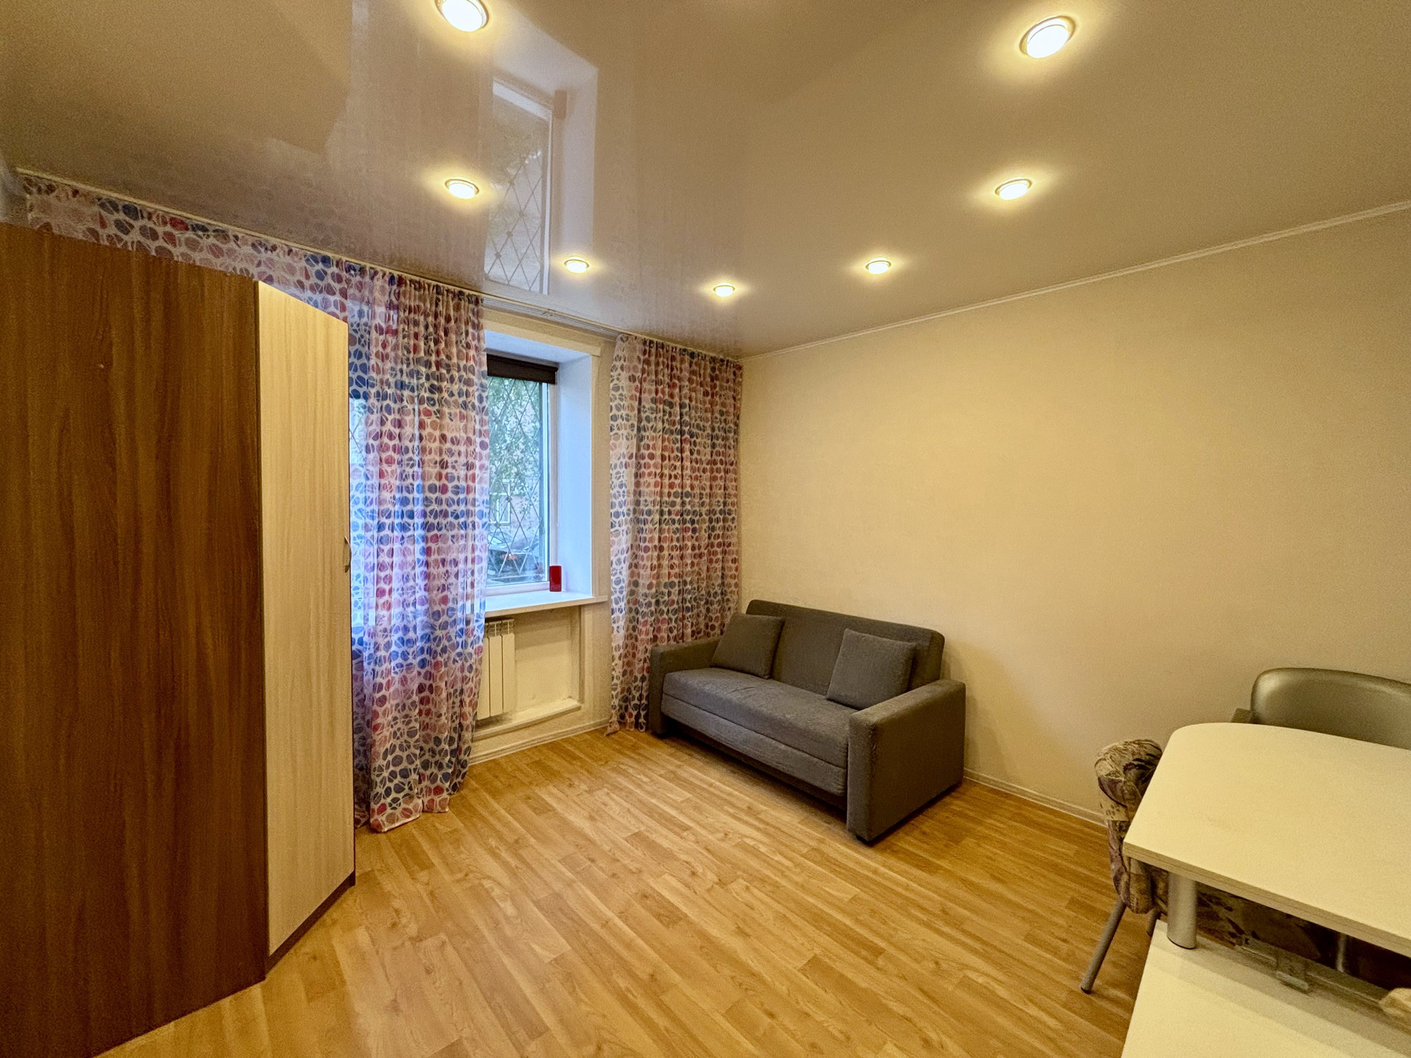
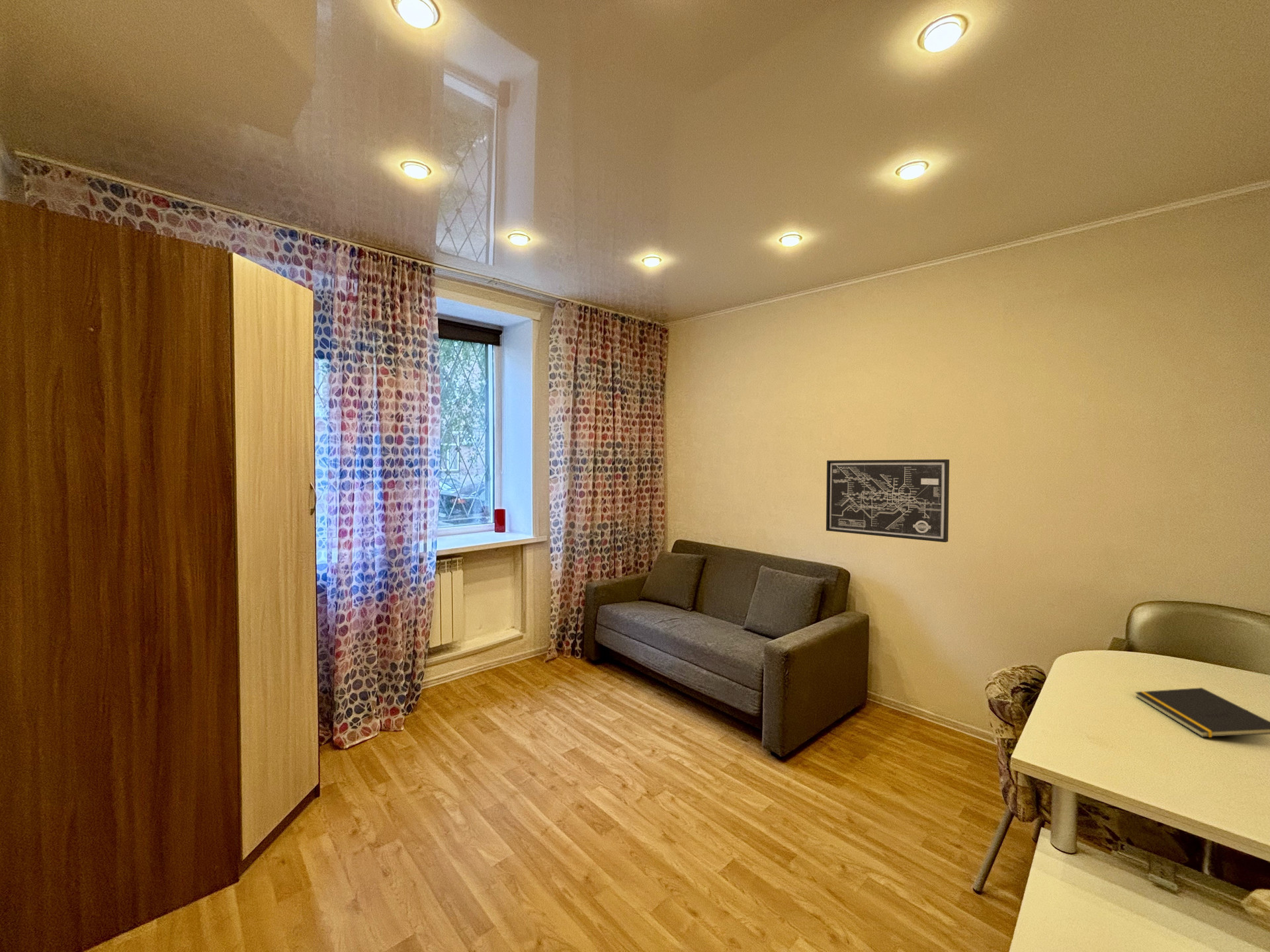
+ wall art [825,459,950,543]
+ notepad [1134,687,1270,738]
